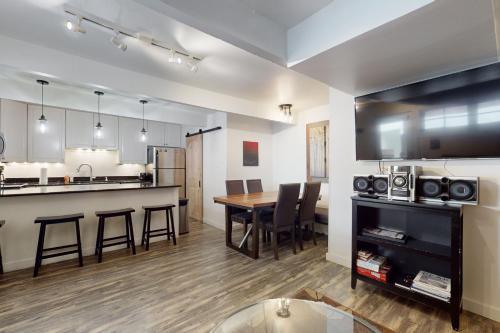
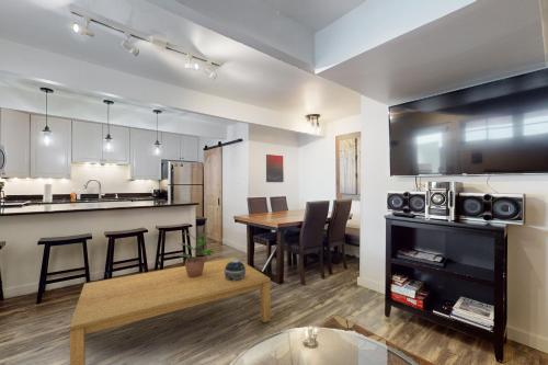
+ decorative sphere [225,261,246,281]
+ potted plant [179,231,215,277]
+ coffee table [68,256,272,365]
